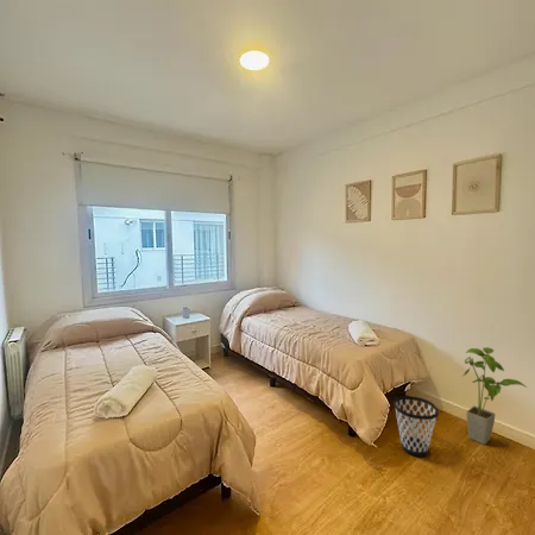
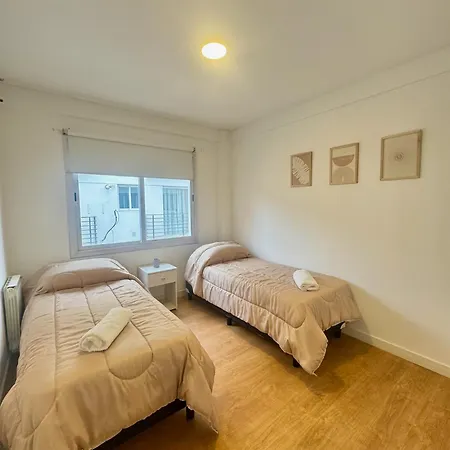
- wastebasket [392,395,440,458]
- house plant [460,346,528,446]
